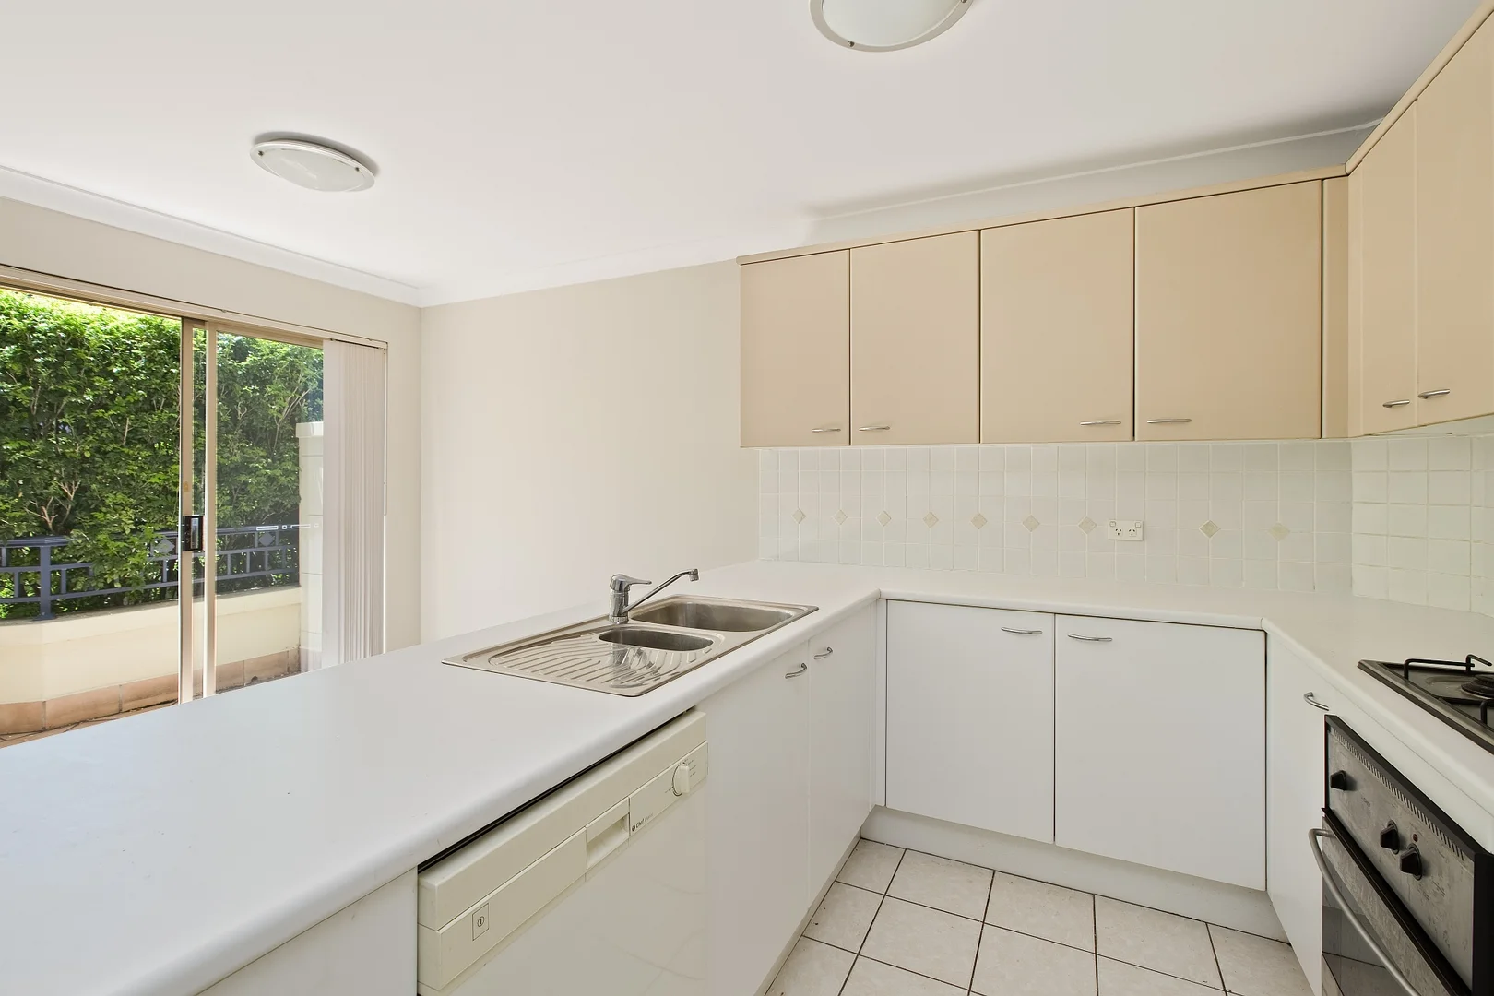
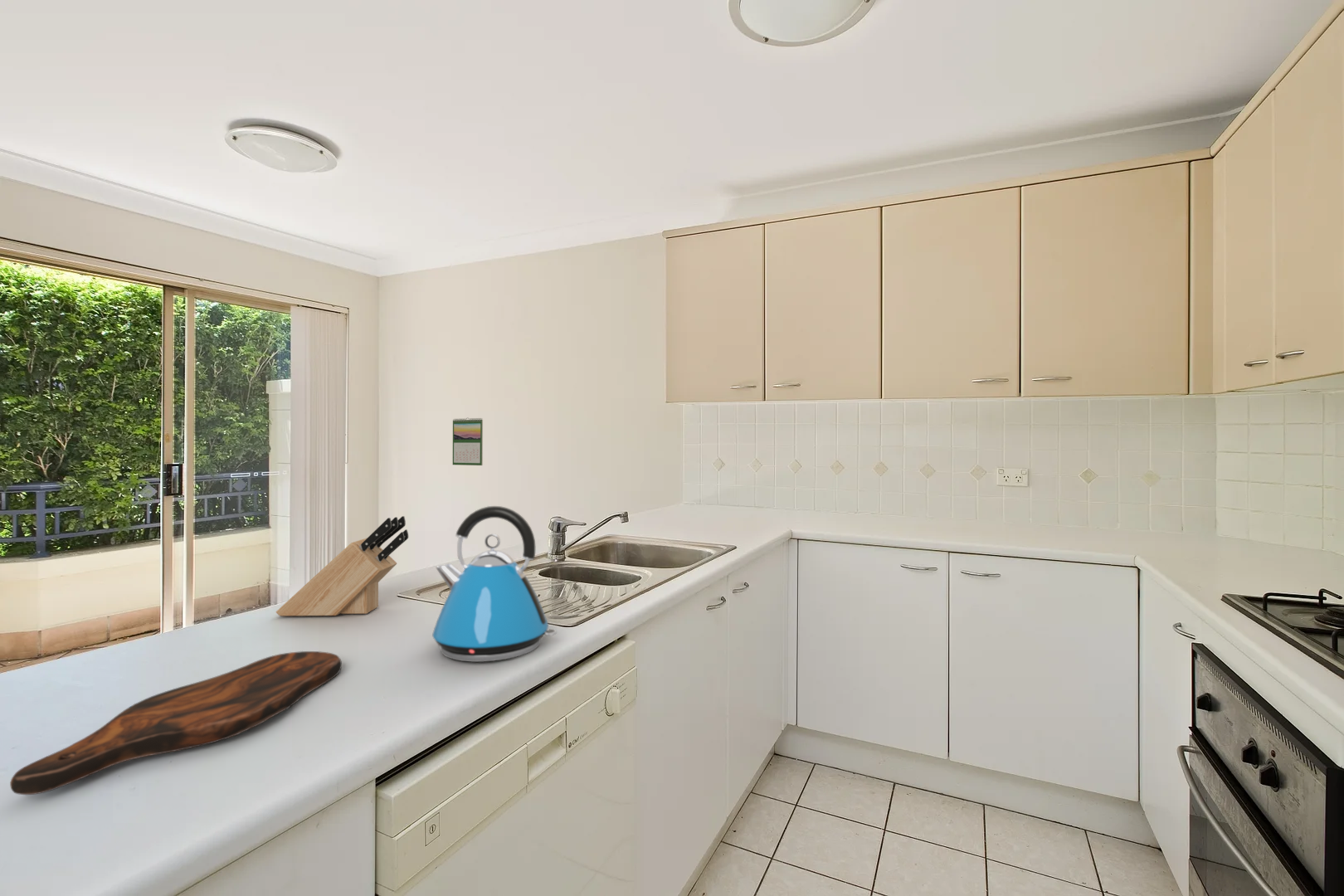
+ cutting board [9,650,343,796]
+ calendar [452,416,484,466]
+ kettle [431,505,558,663]
+ knife block [275,515,409,617]
